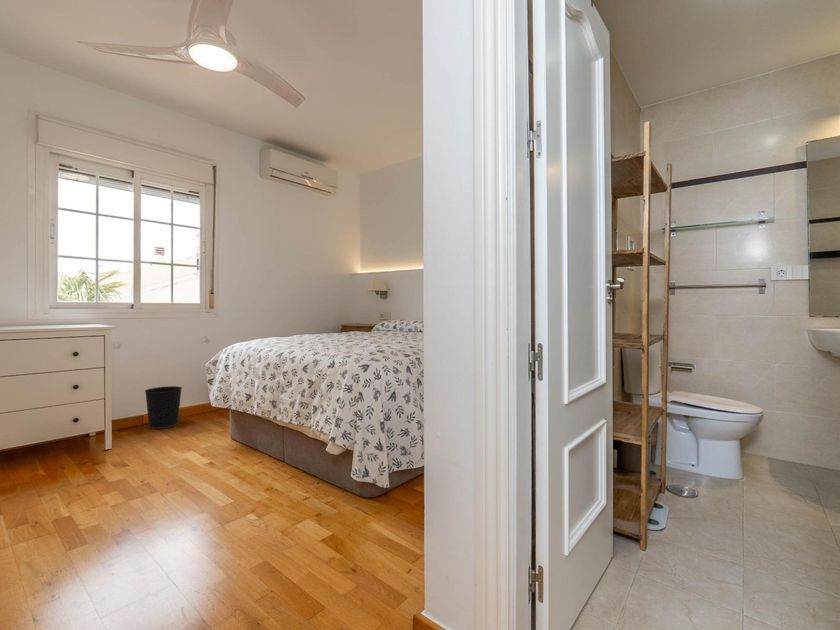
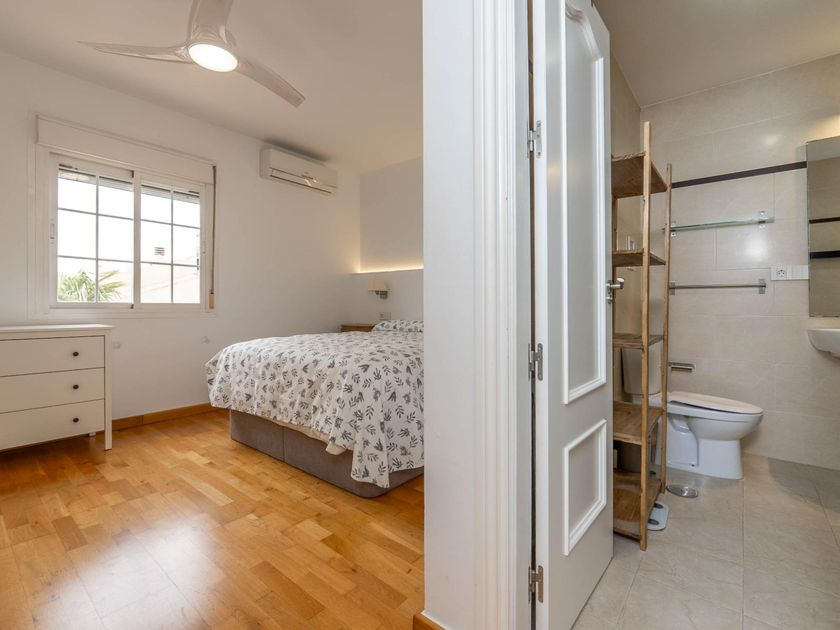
- wastebasket [144,385,183,430]
